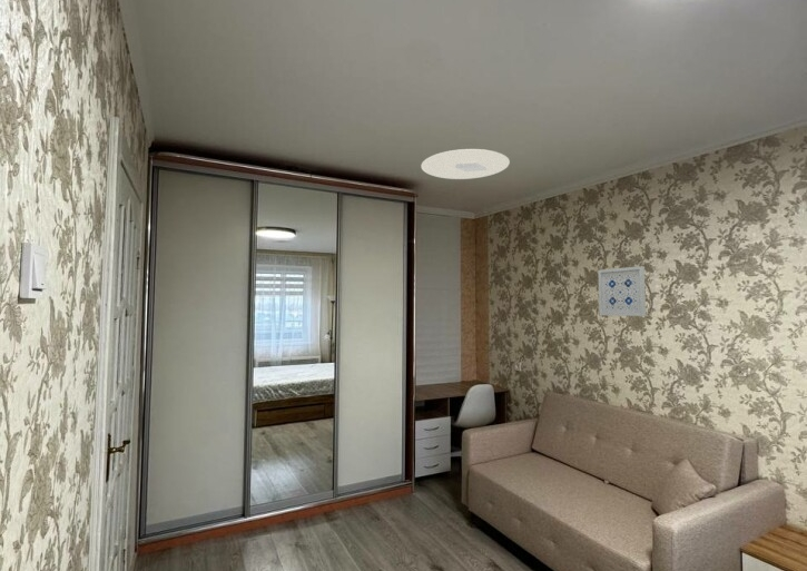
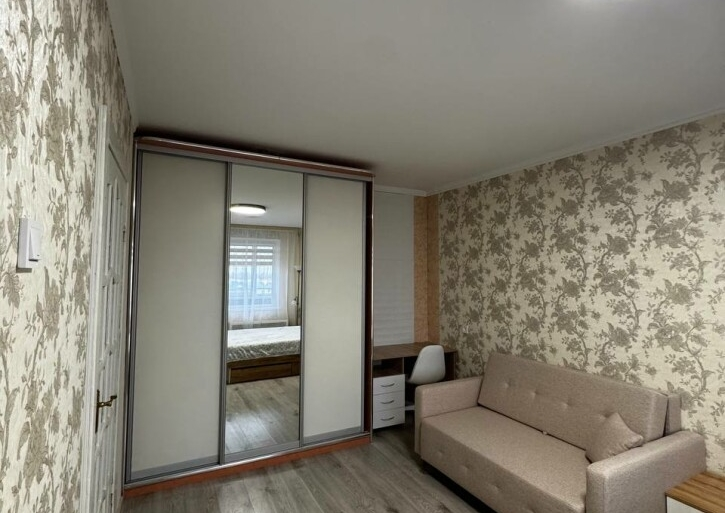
- wall art [598,265,647,317]
- ceiling light [421,148,511,180]
